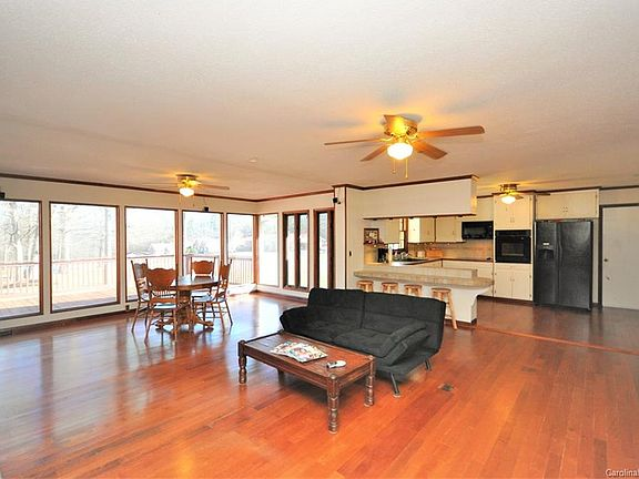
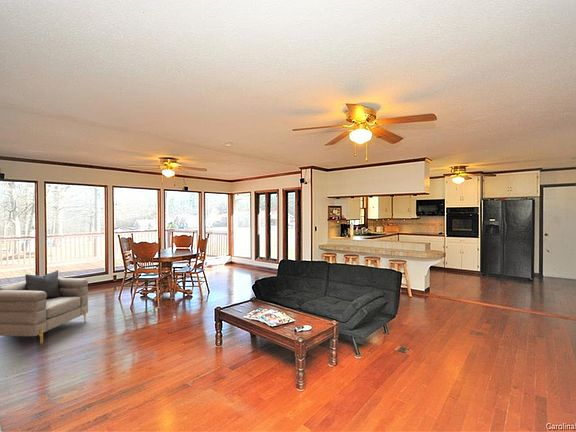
+ armchair [0,269,89,345]
